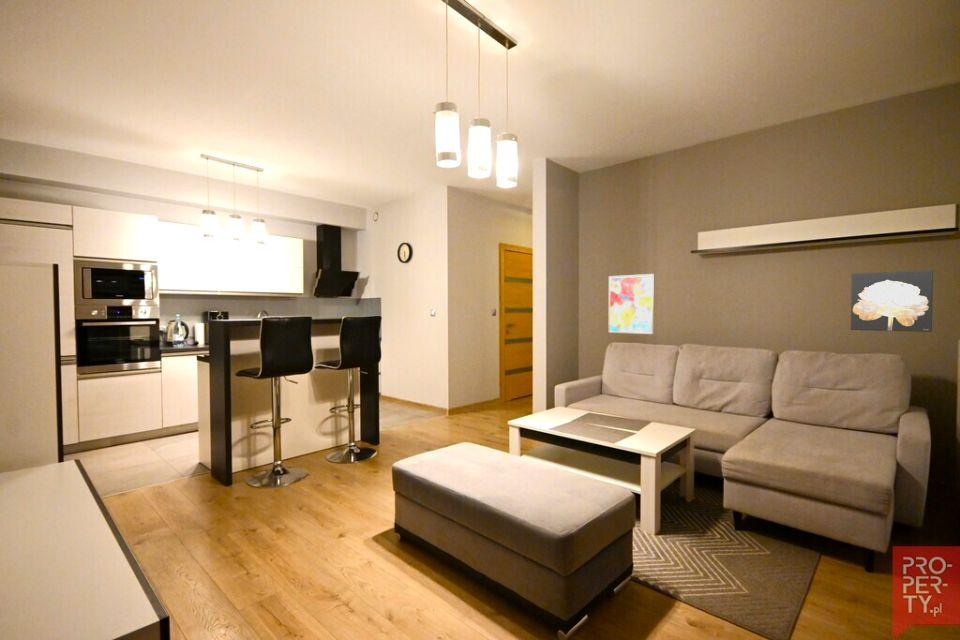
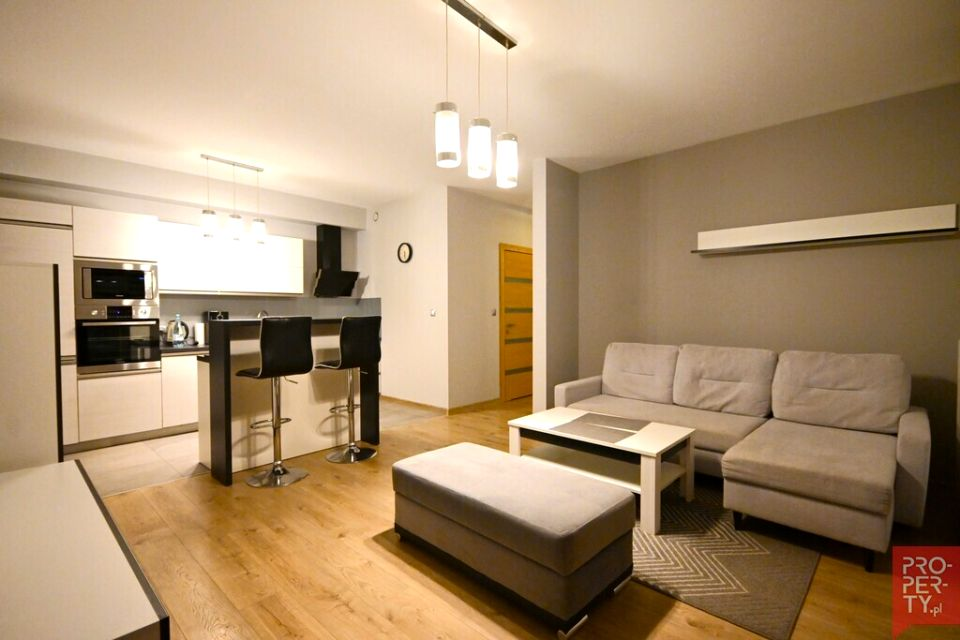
- wall art [850,269,934,333]
- wall art [608,273,655,335]
